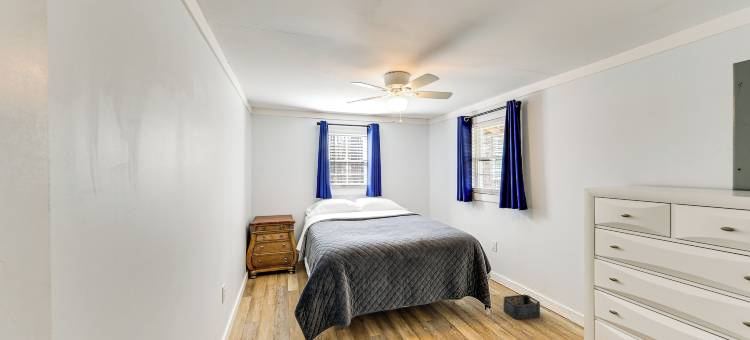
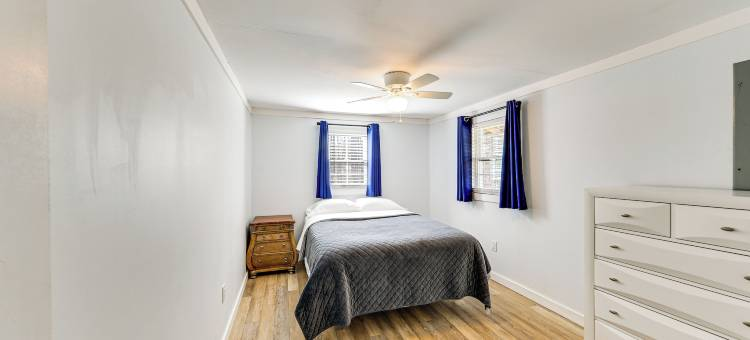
- storage bin [503,294,541,320]
